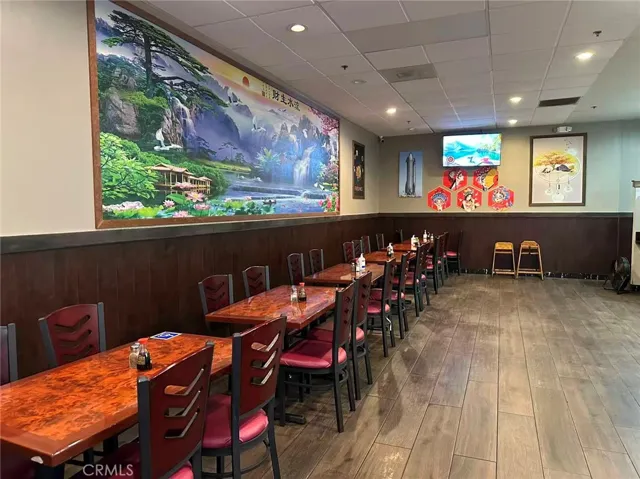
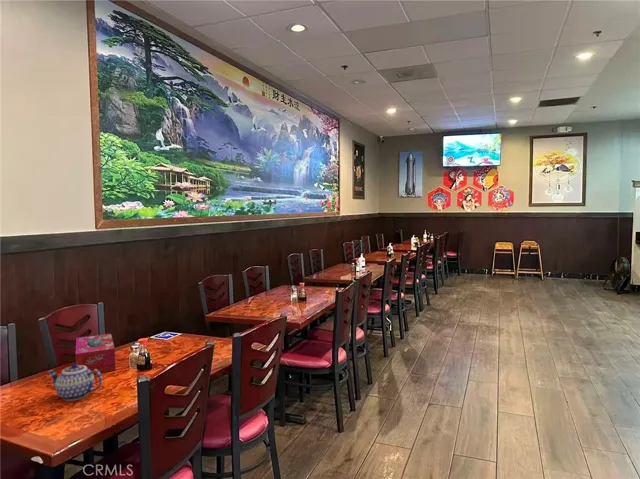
+ tissue box [75,333,116,375]
+ teapot [47,362,104,402]
